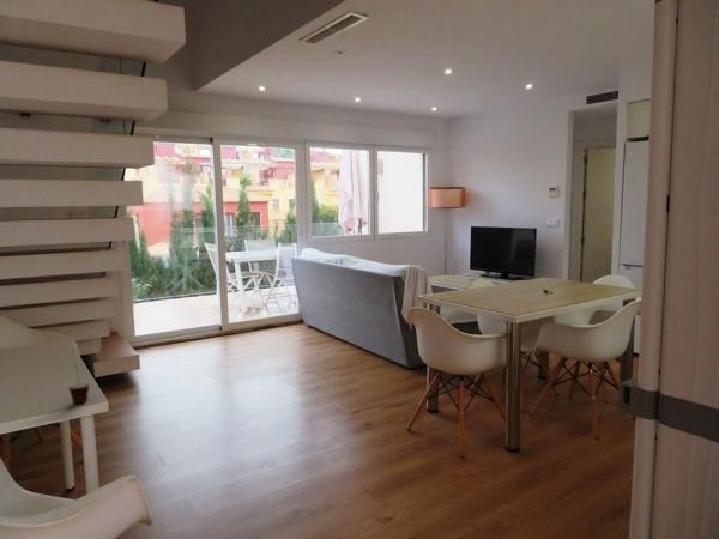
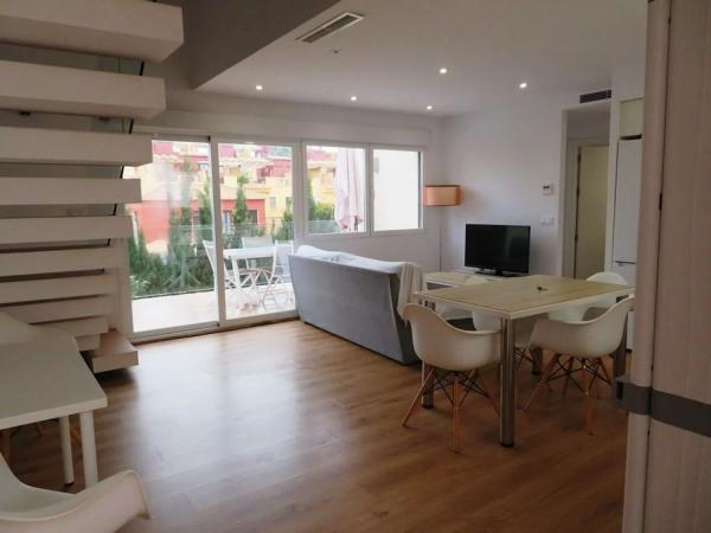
- cup [67,363,91,405]
